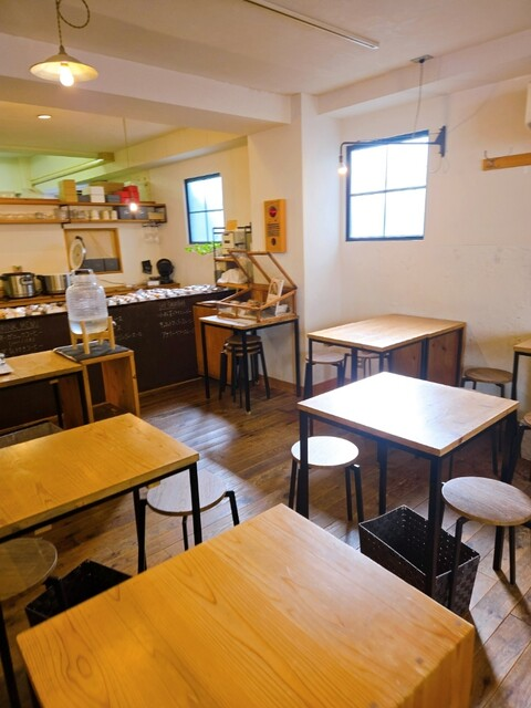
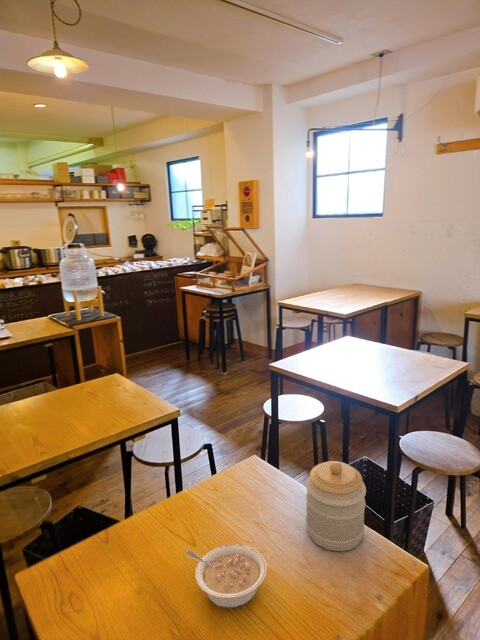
+ jar [305,460,367,552]
+ legume [186,544,268,609]
